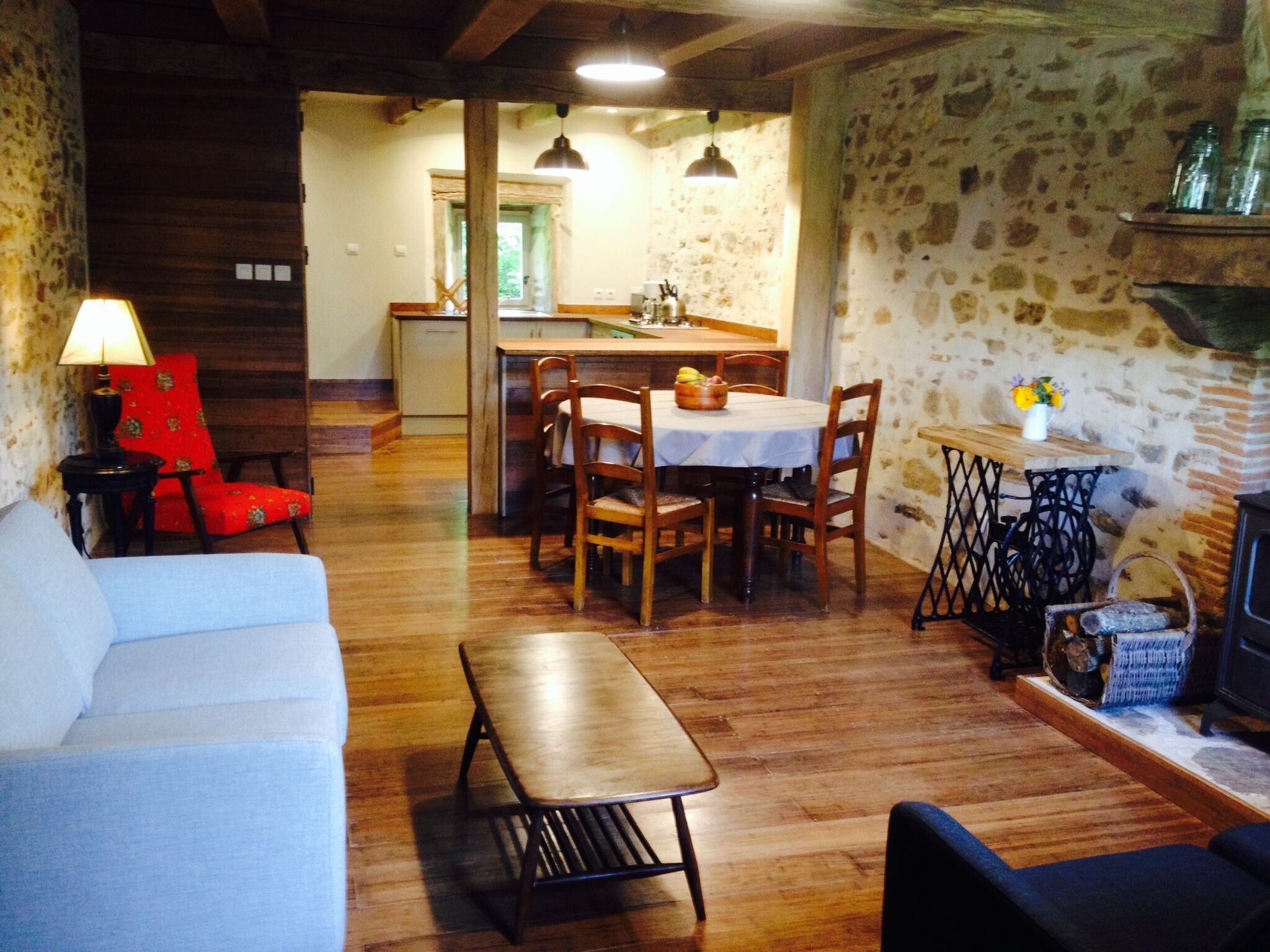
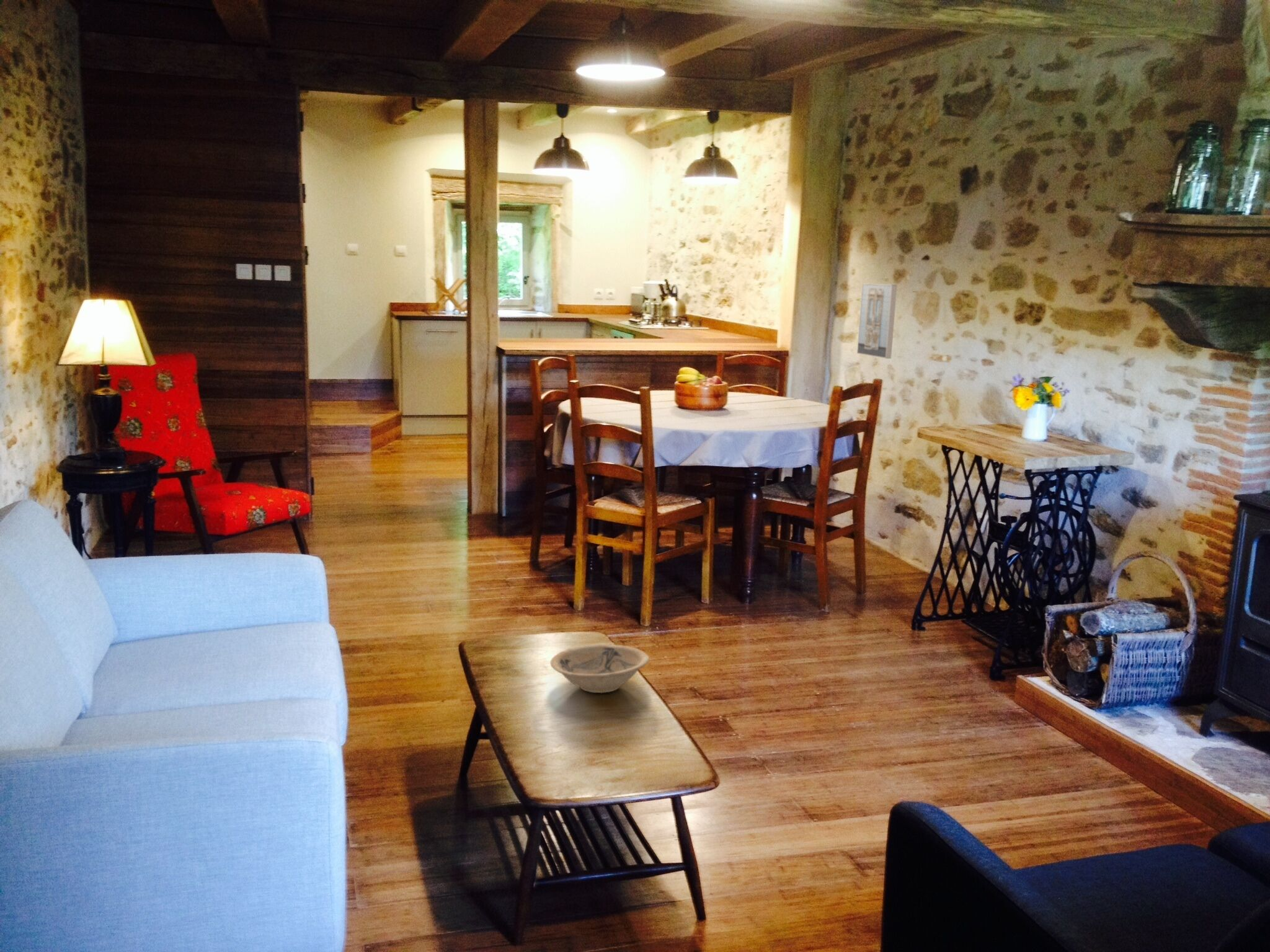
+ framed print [856,283,898,359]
+ bowl [550,644,650,694]
